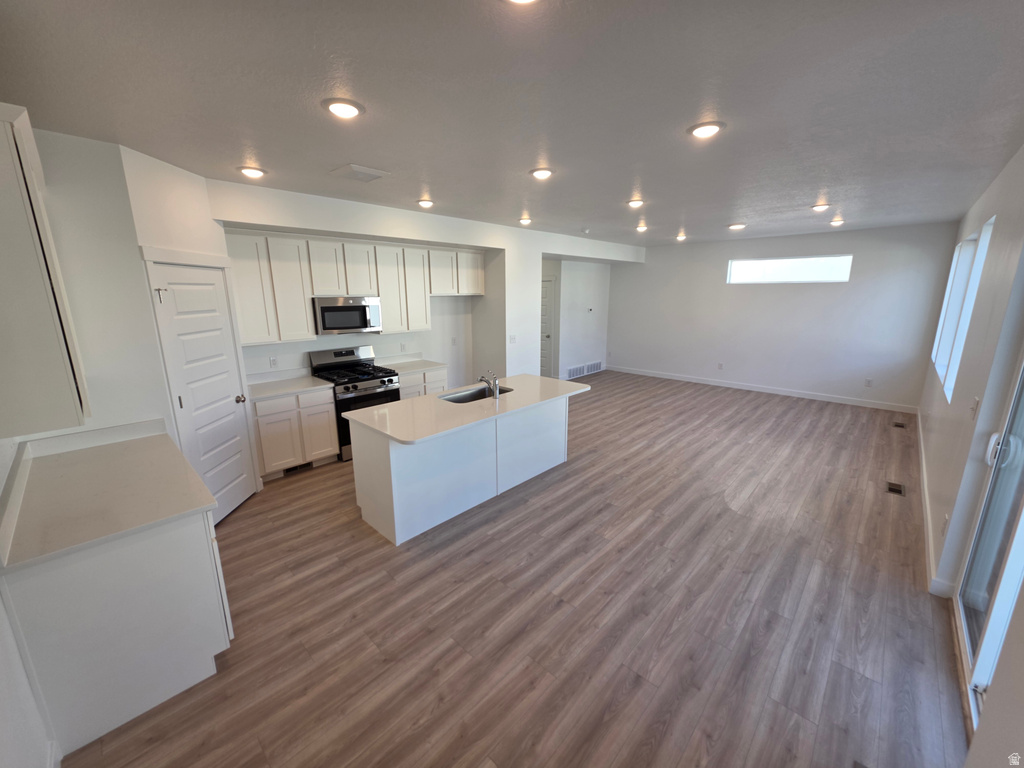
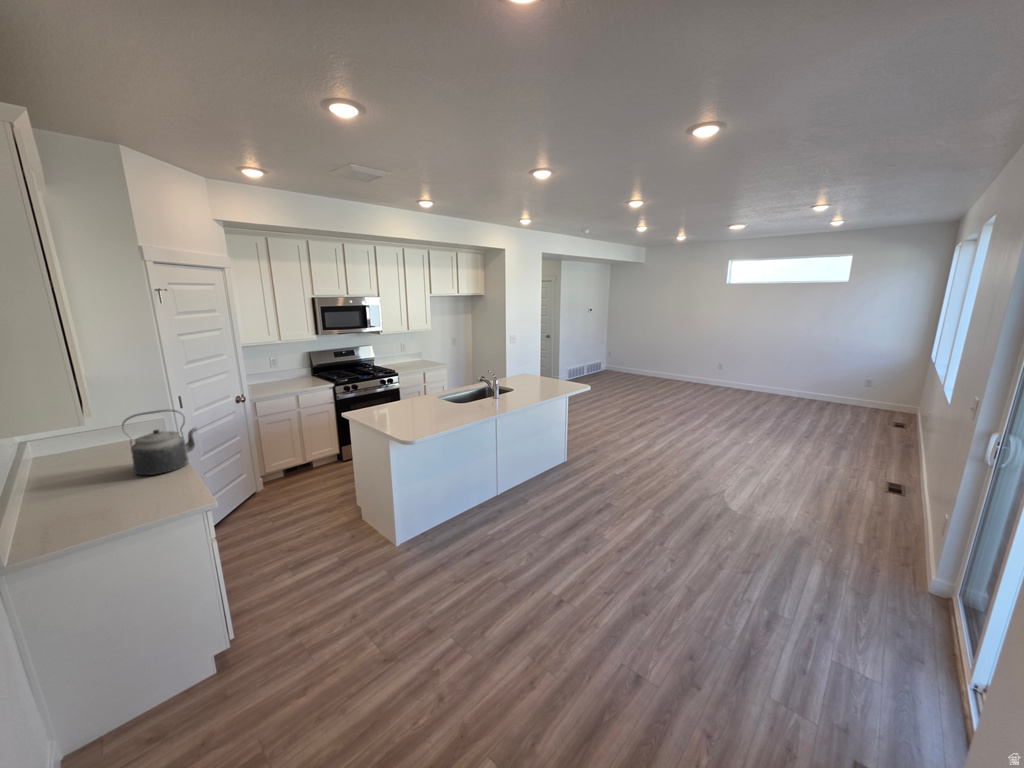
+ kettle [121,409,199,476]
